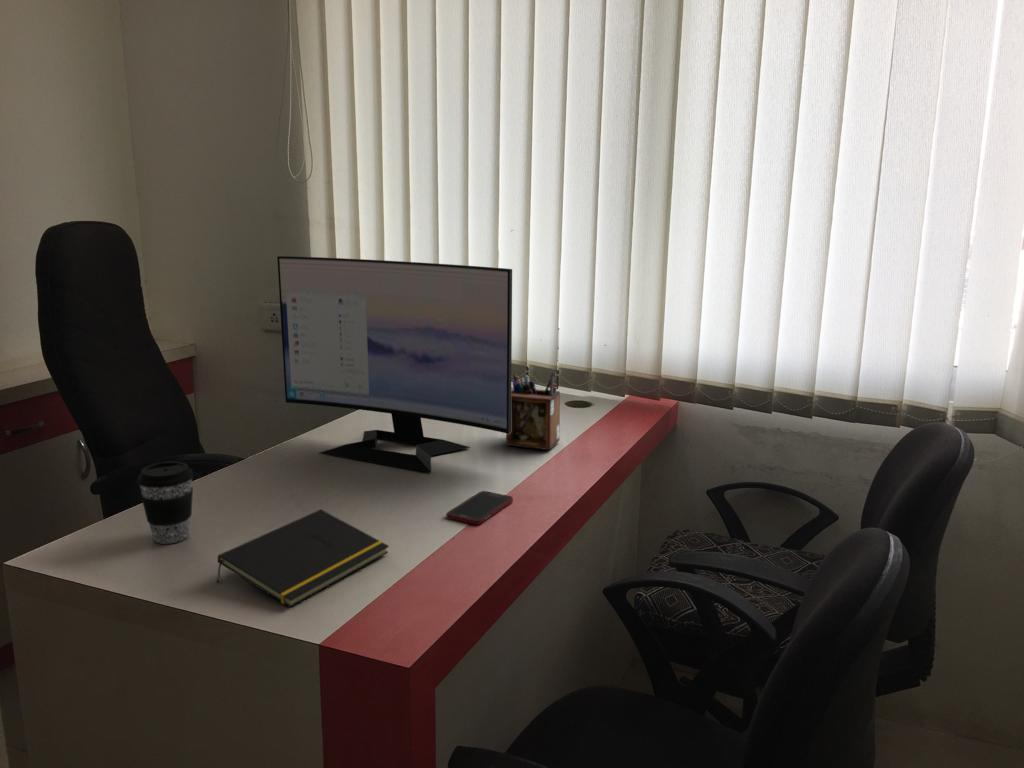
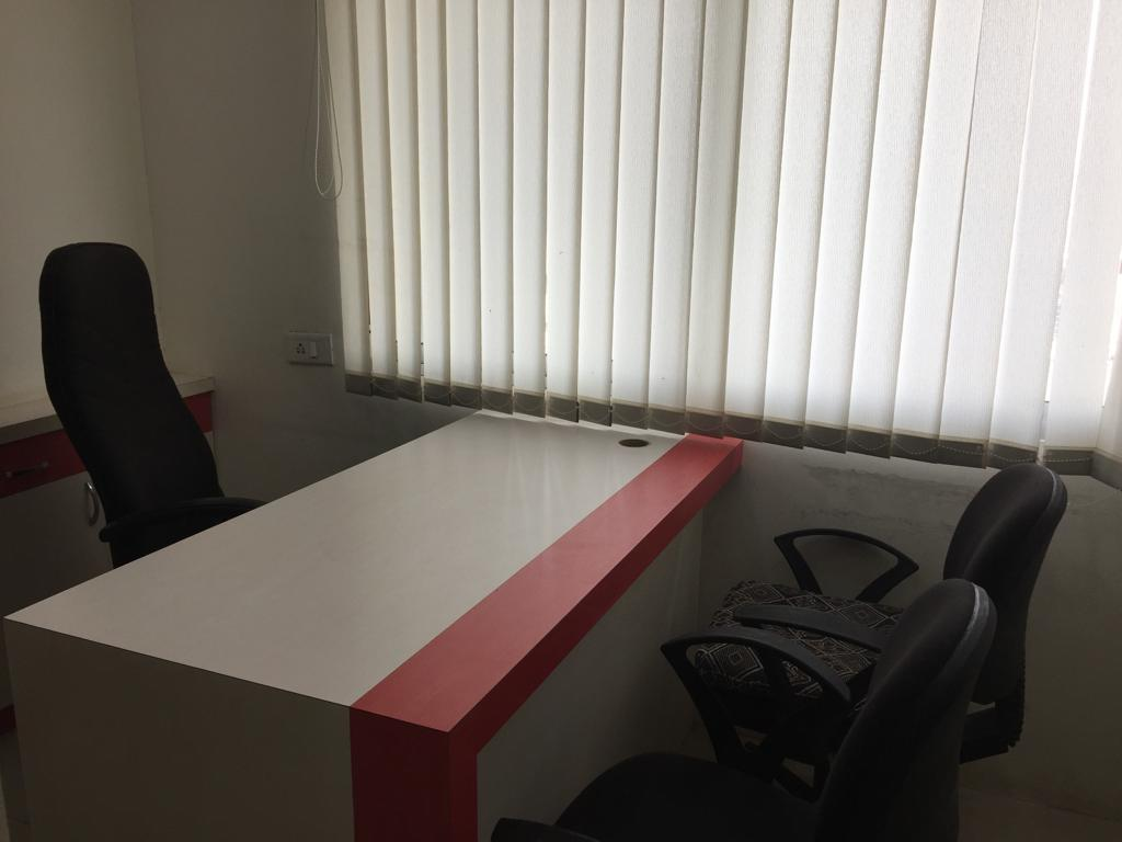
- cell phone [445,490,514,526]
- notepad [216,508,390,608]
- desk organizer [505,371,561,451]
- computer monitor [276,255,513,473]
- coffee cup [136,461,195,545]
